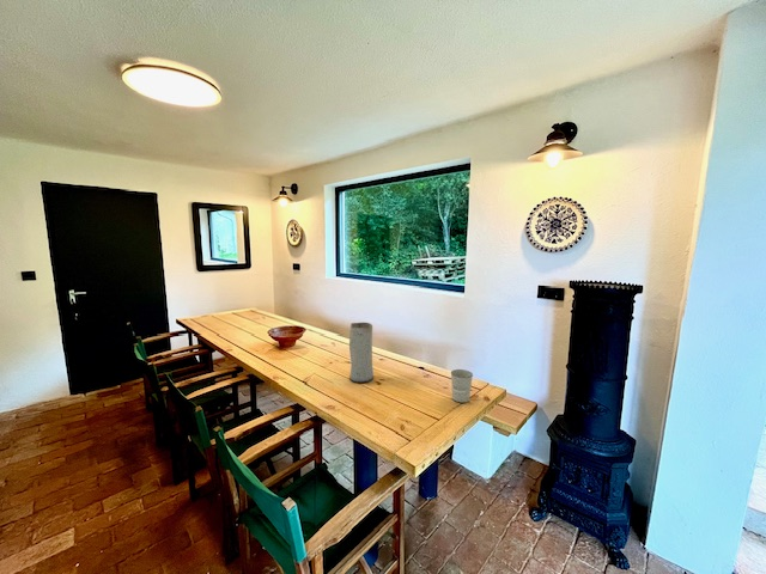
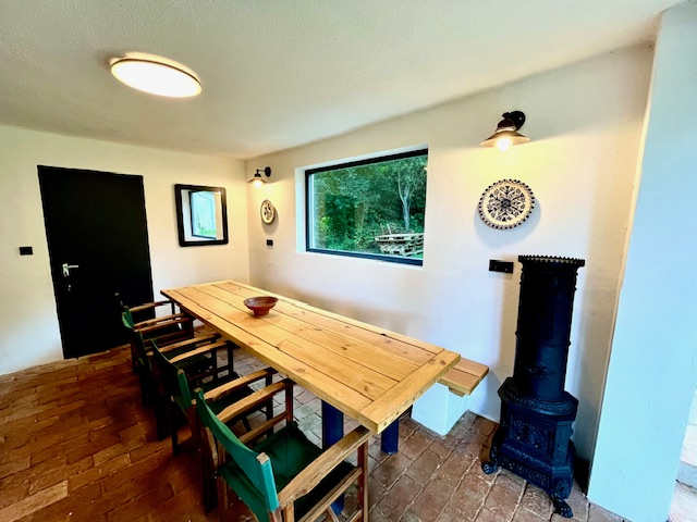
- cup [450,368,474,404]
- vase [348,322,375,384]
